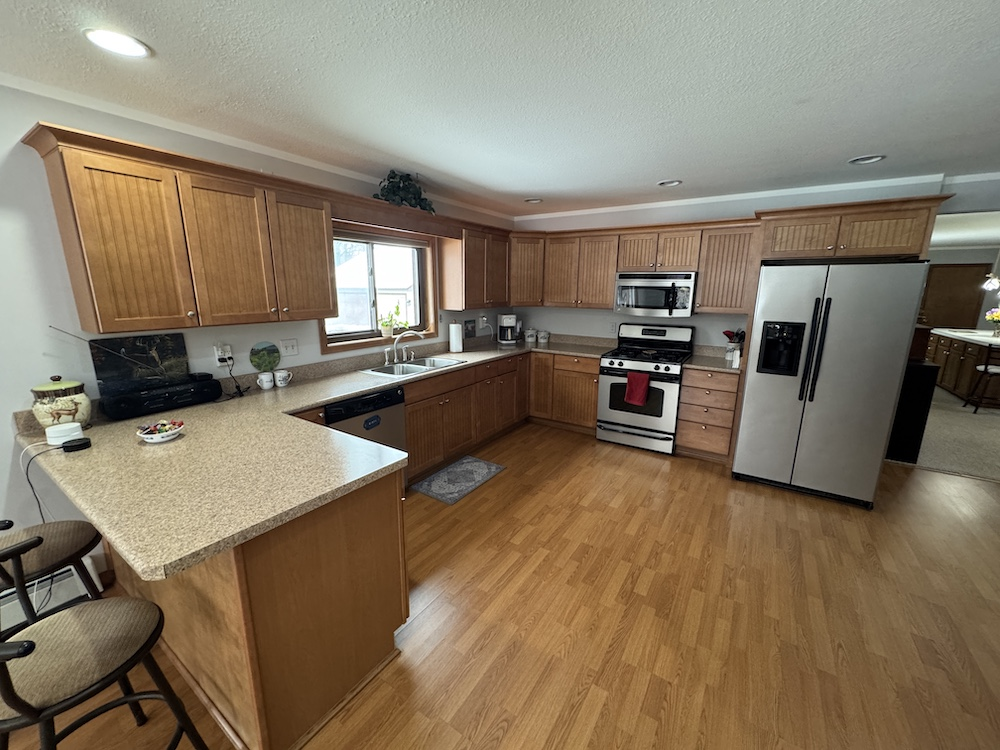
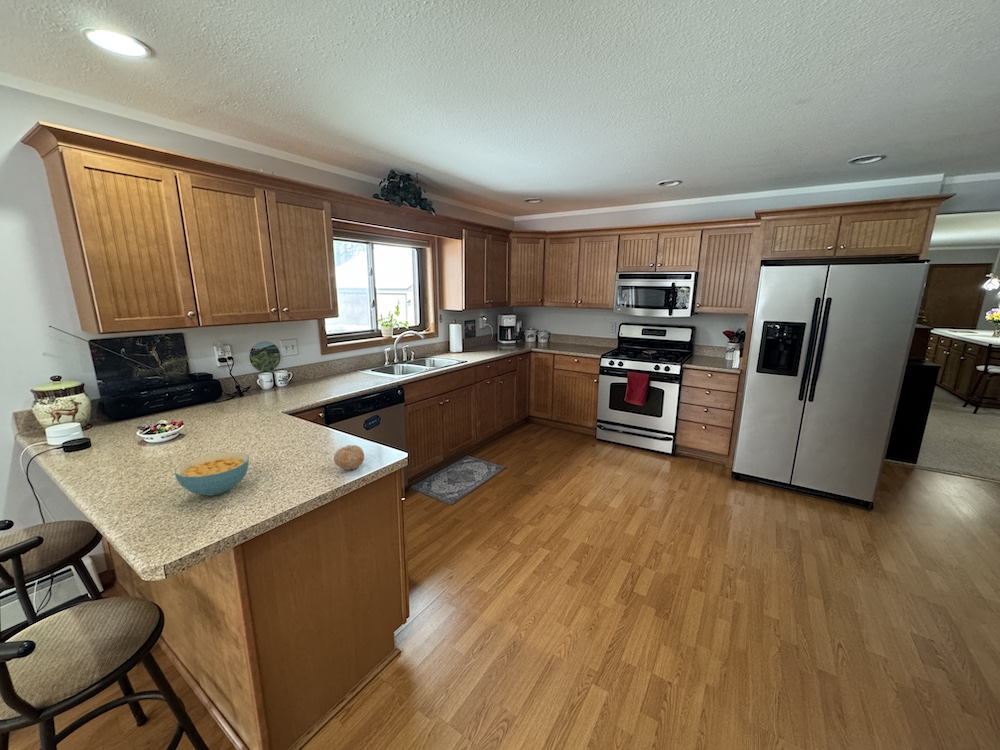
+ fruit [333,444,365,471]
+ cereal bowl [174,451,250,497]
